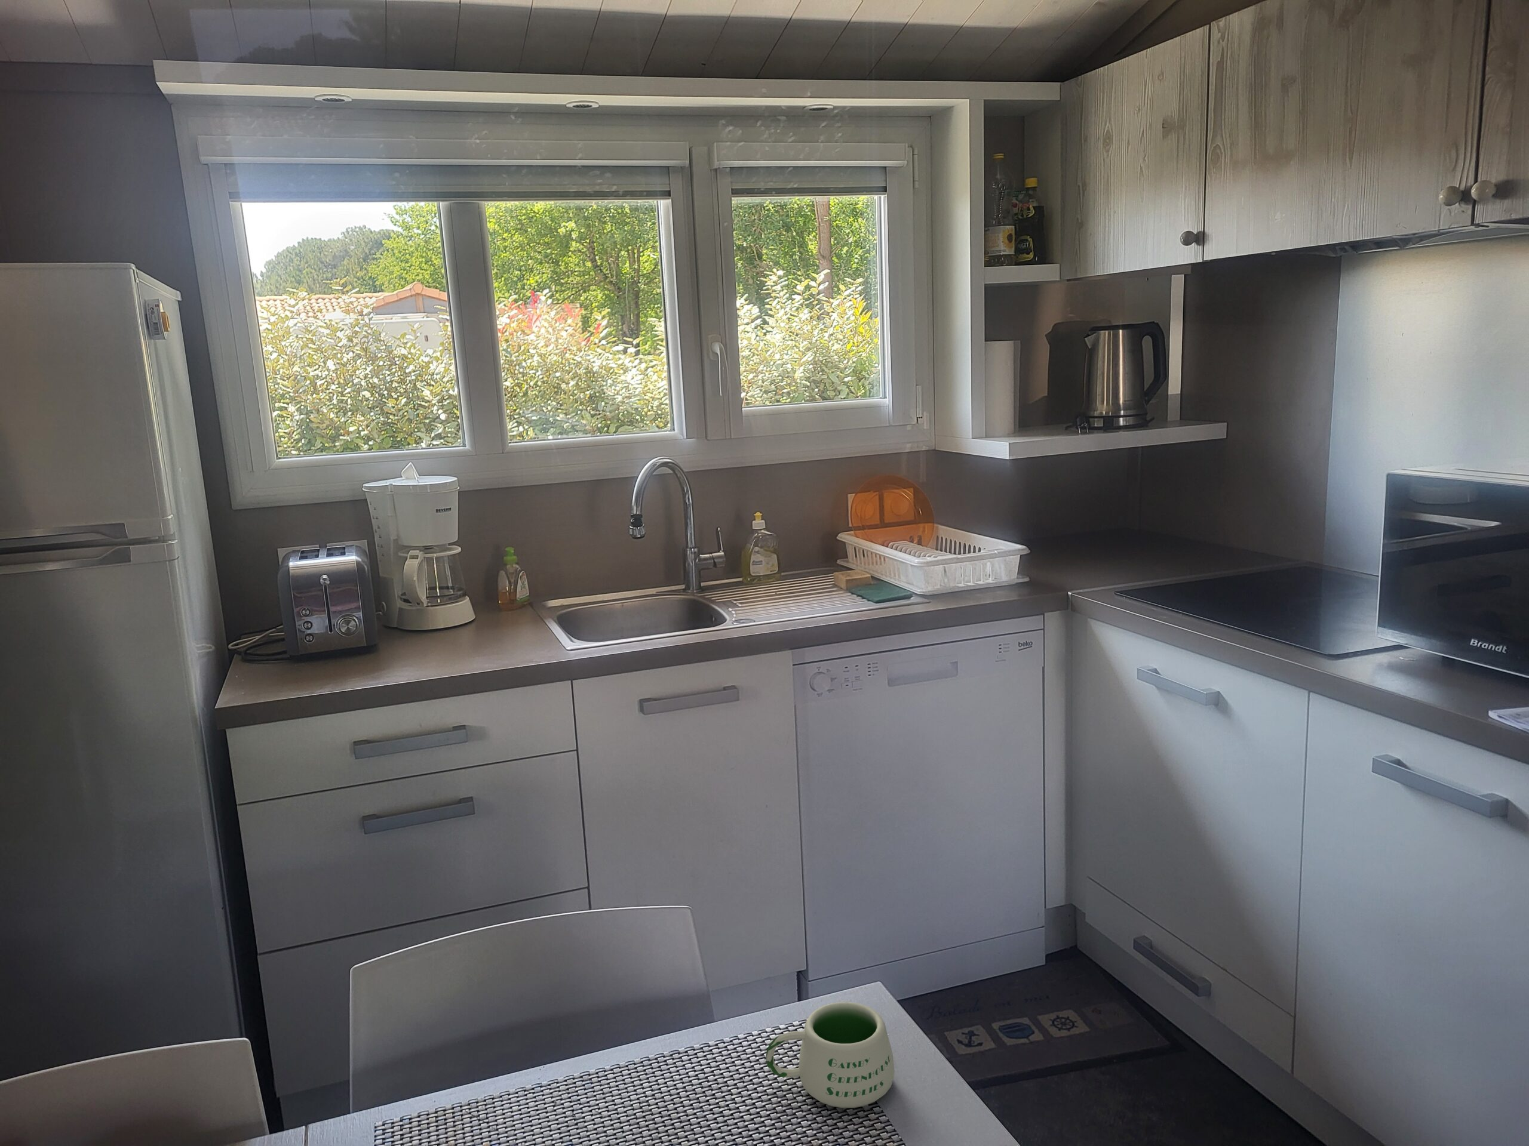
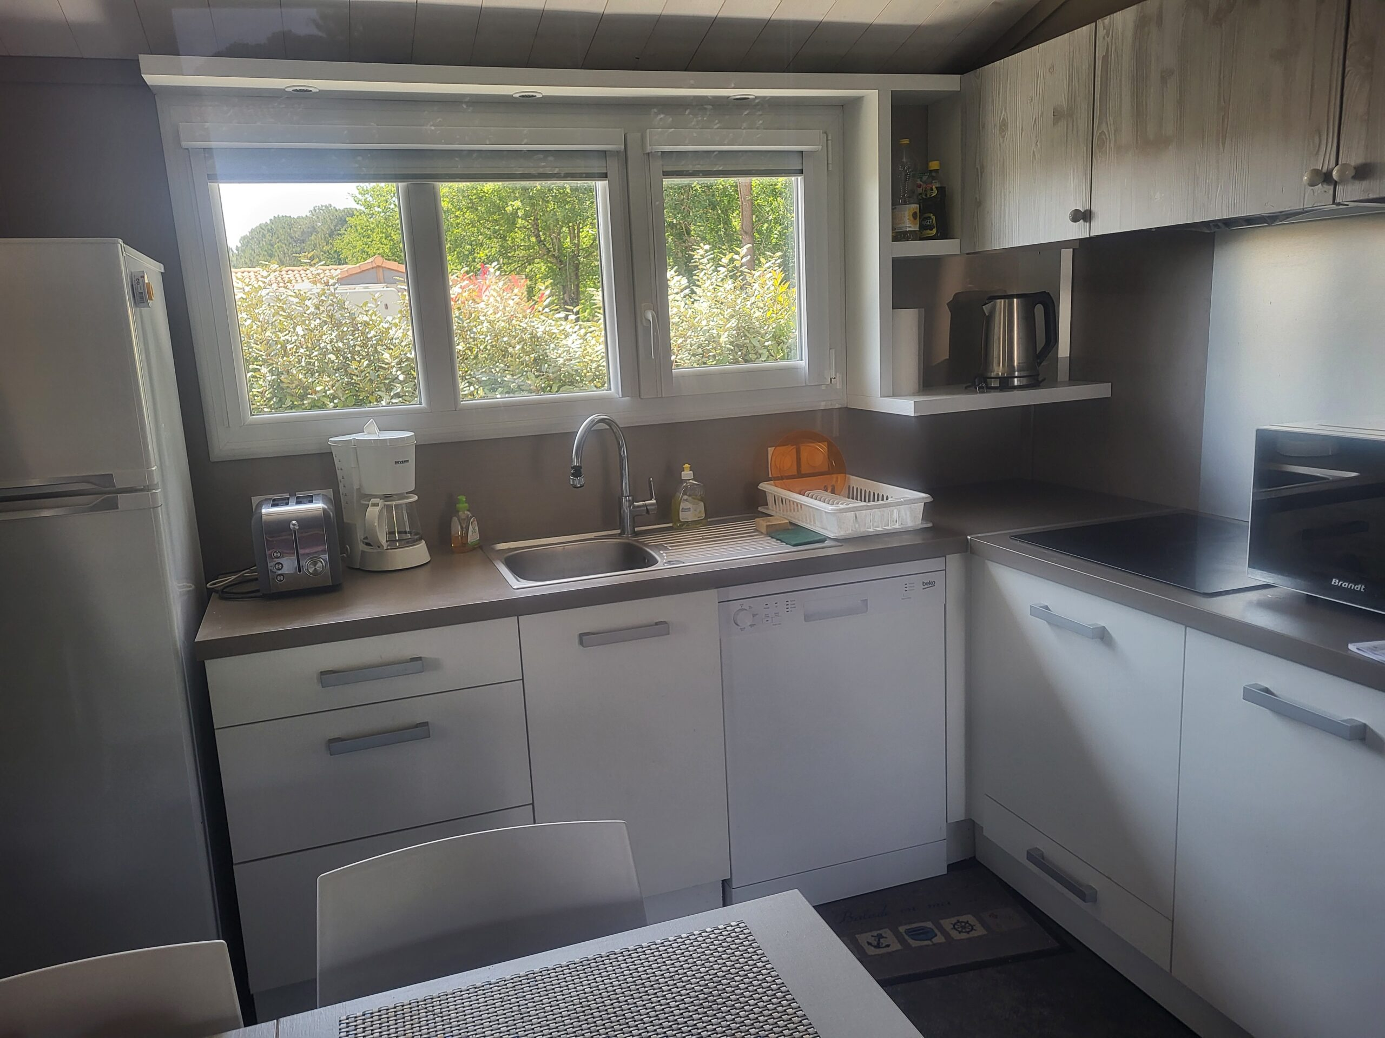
- mug [764,1002,895,1109]
